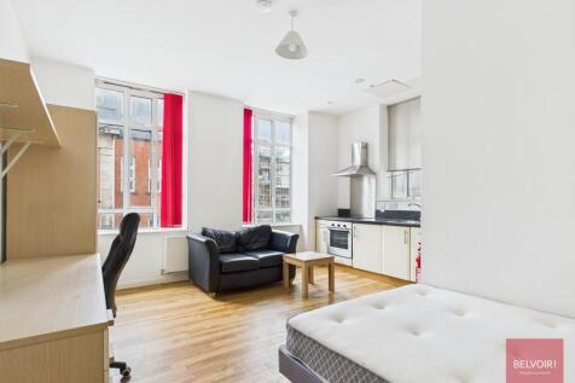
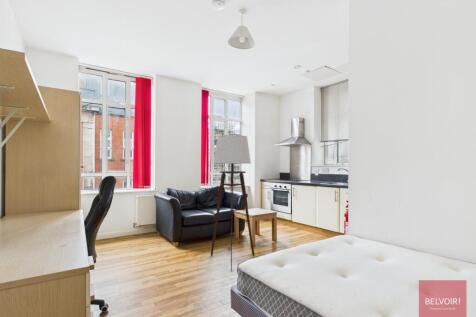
+ floor lamp [210,134,255,272]
